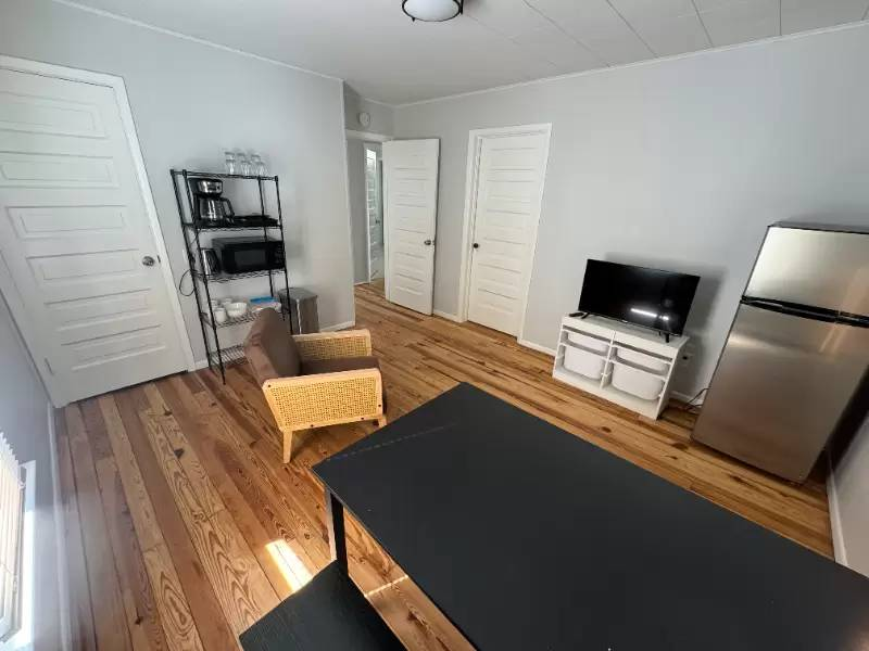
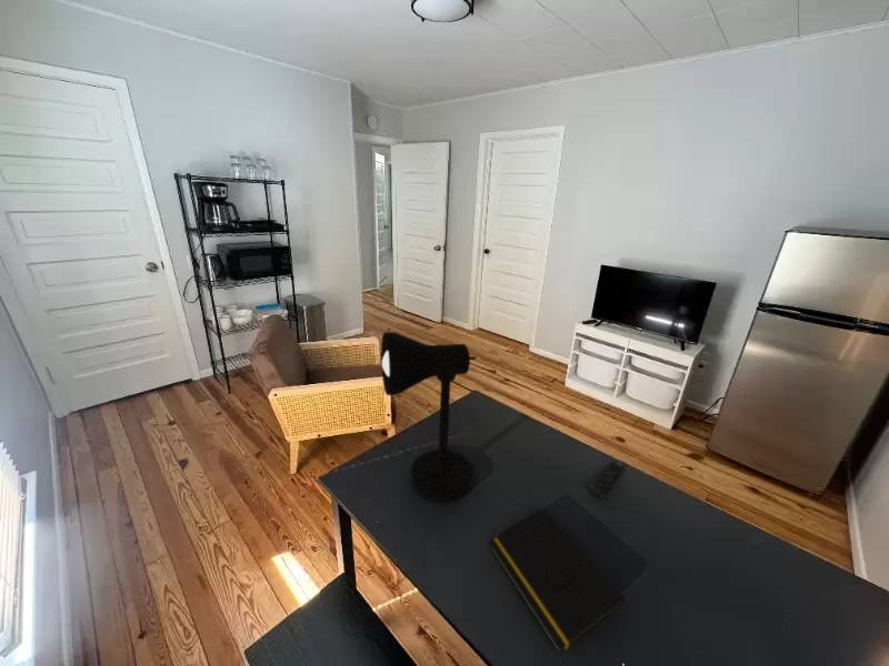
+ remote control [588,461,626,498]
+ notepad [488,508,627,655]
+ desk lamp [380,331,477,503]
